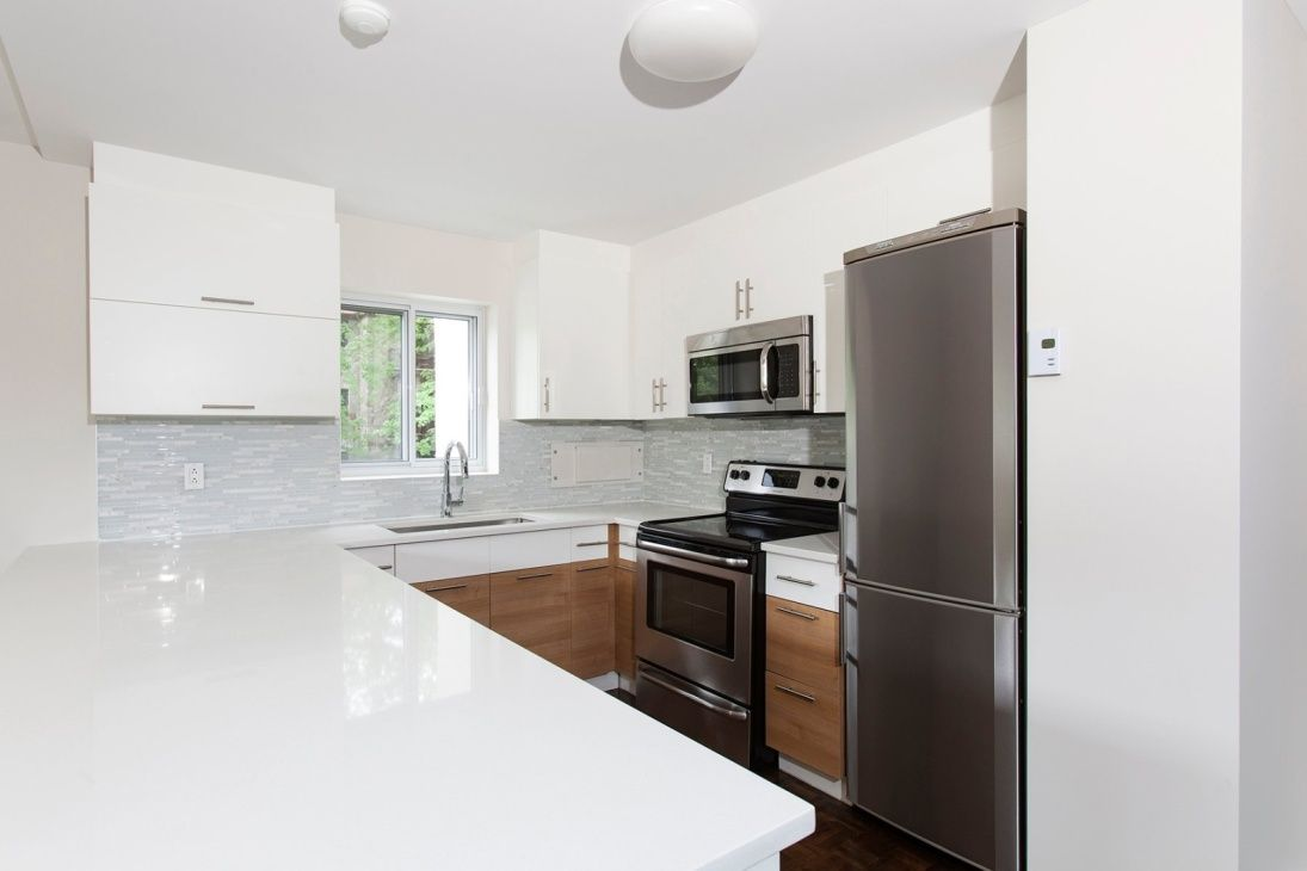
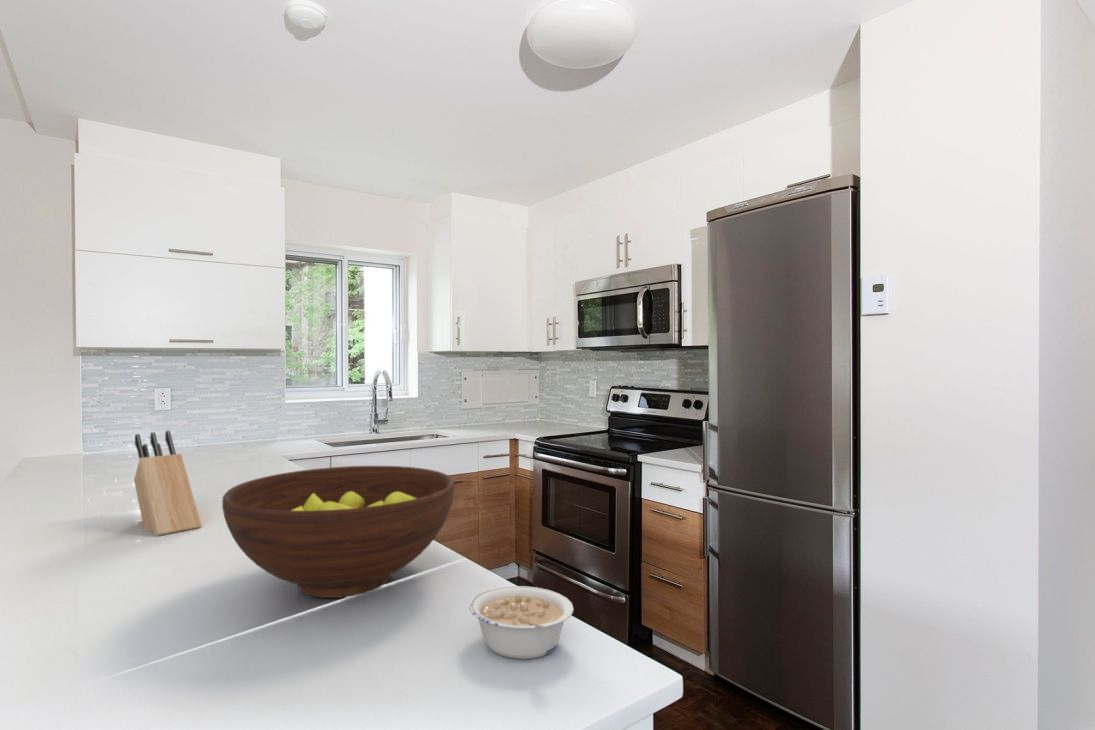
+ knife block [133,430,202,537]
+ fruit bowl [221,465,456,599]
+ legume [468,585,575,660]
